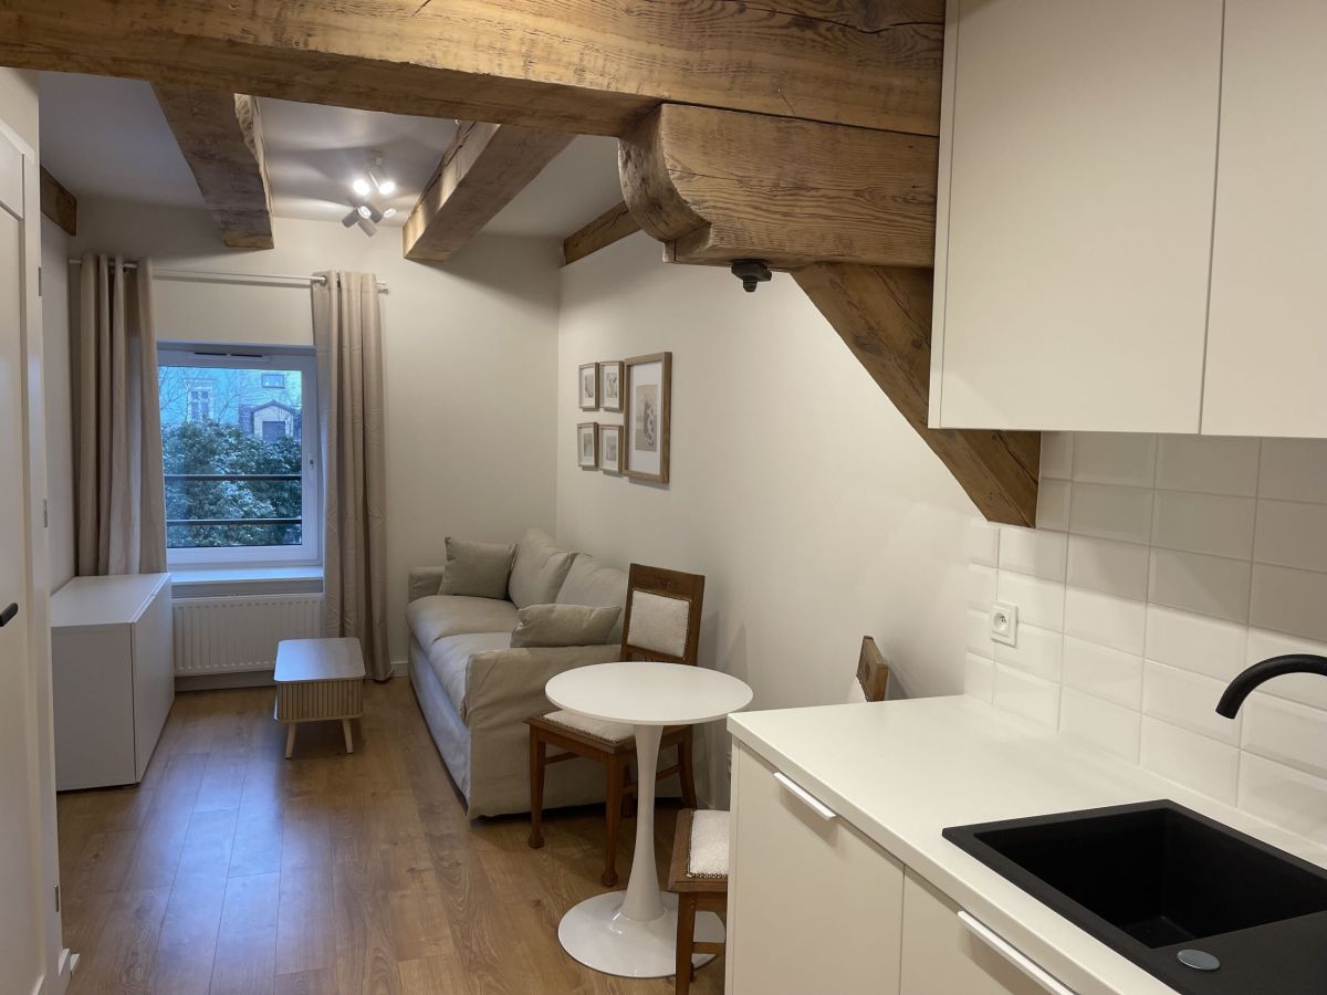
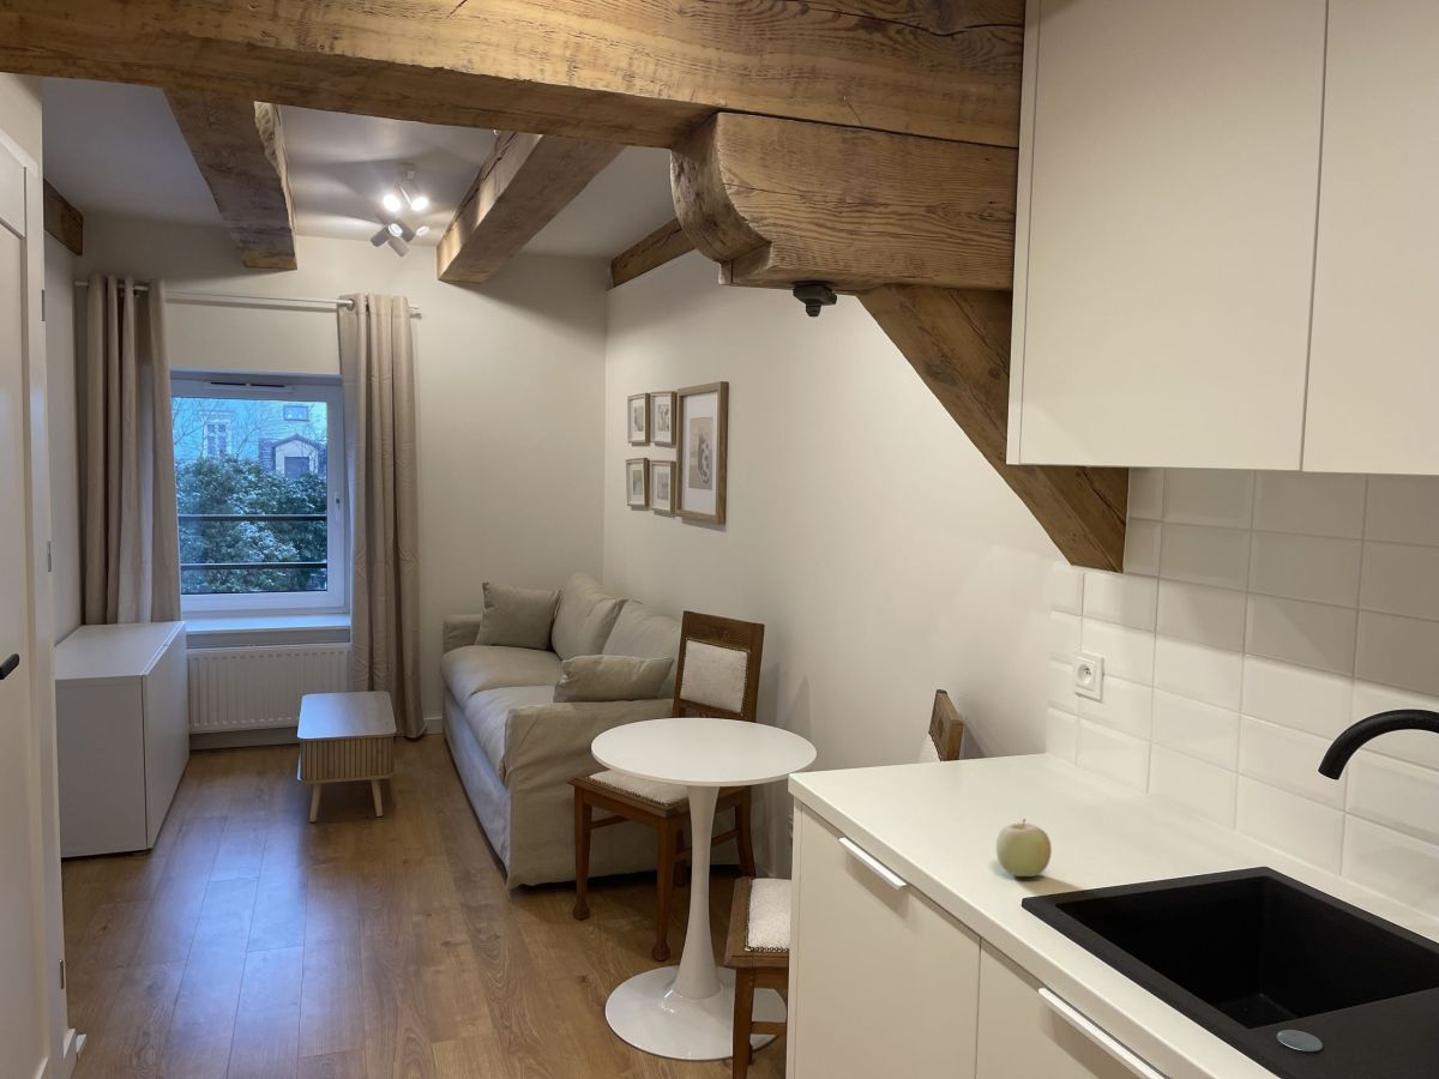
+ fruit [995,818,1053,878]
